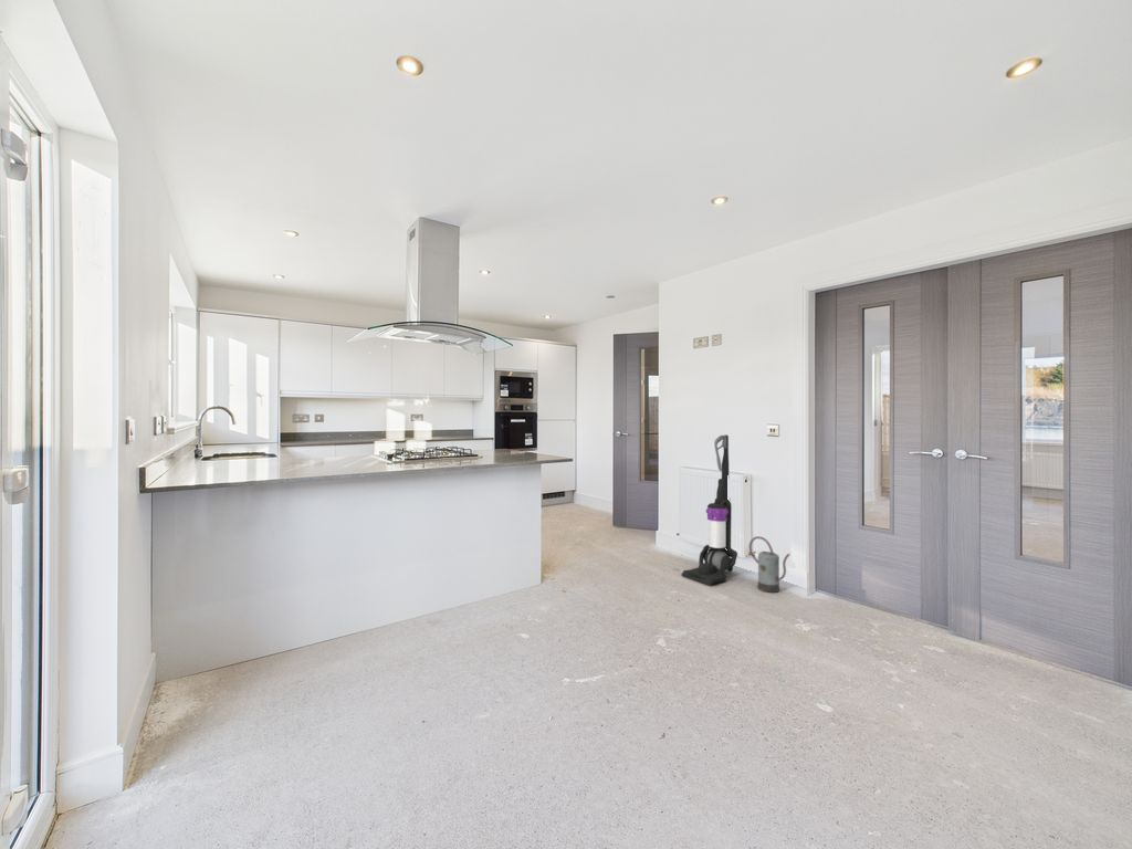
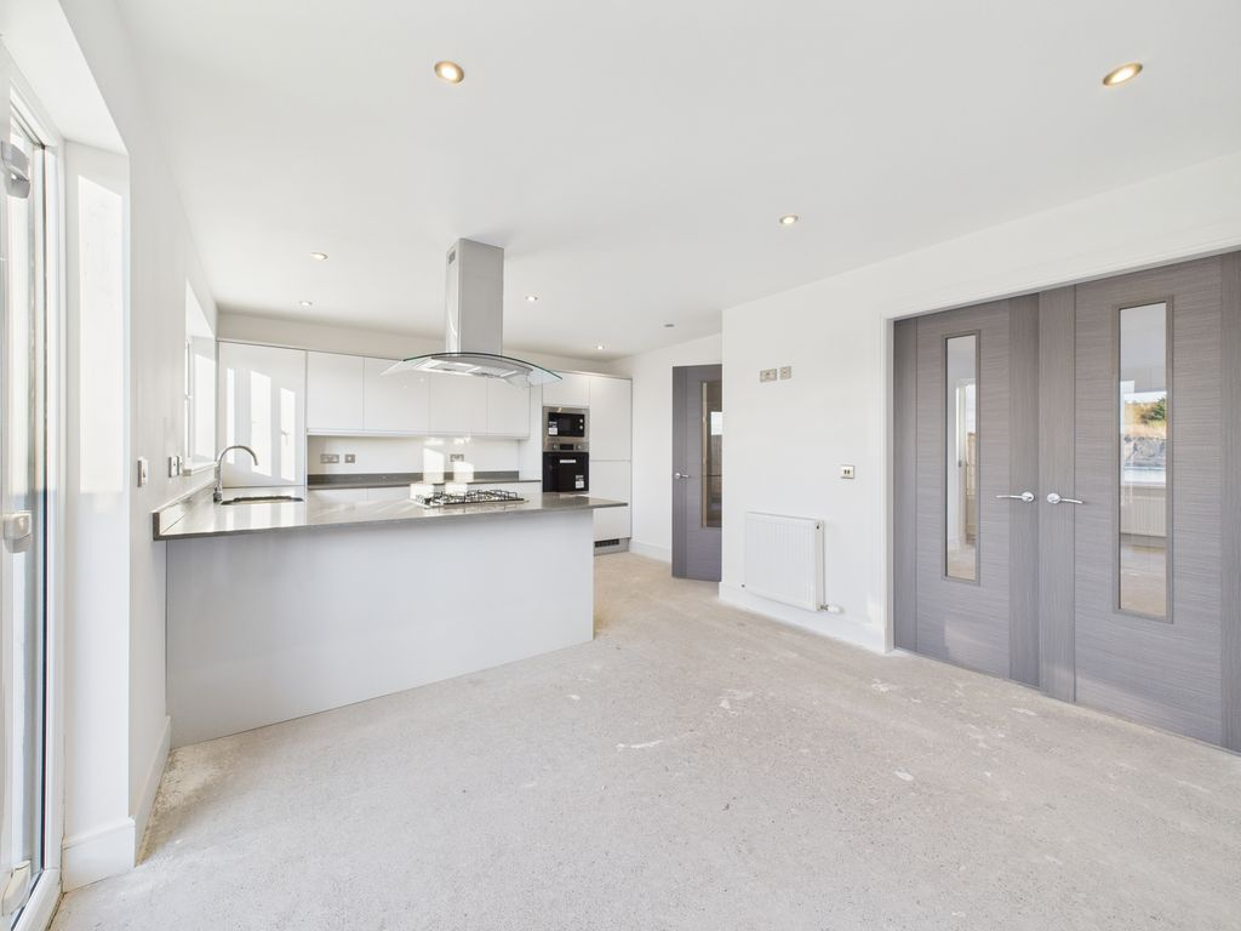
- watering can [748,535,792,594]
- vacuum cleaner [681,434,738,586]
